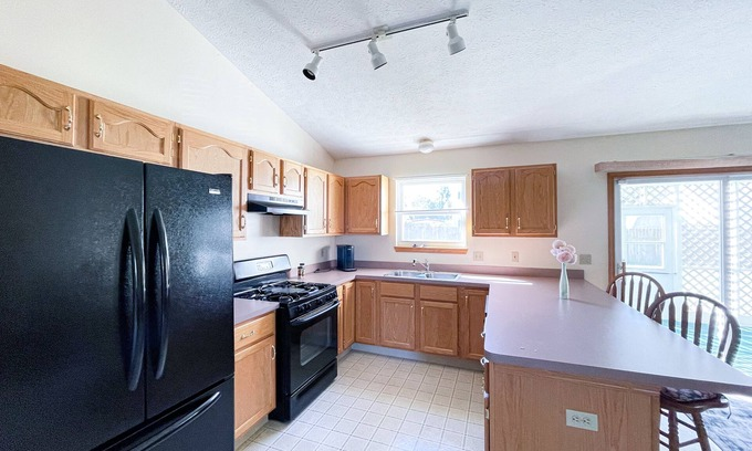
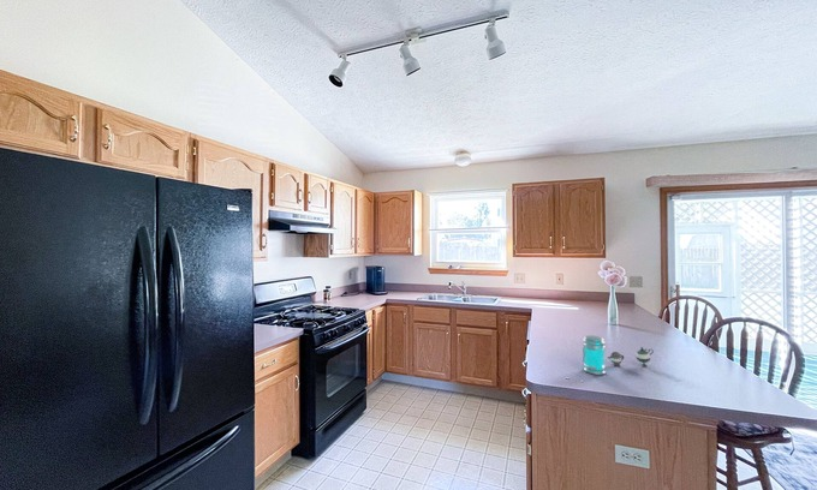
+ jar [582,334,607,376]
+ teapot [607,346,655,368]
